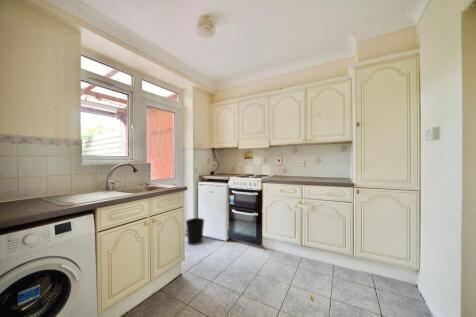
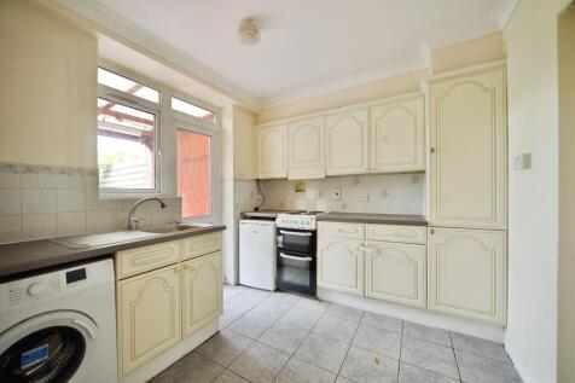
- wastebasket [185,217,205,246]
